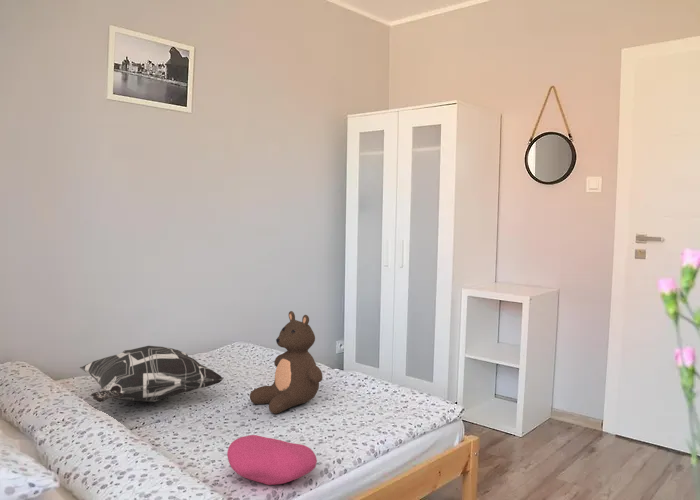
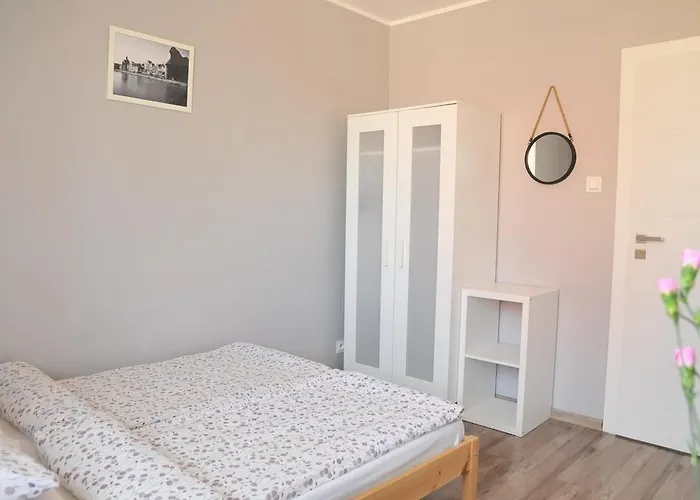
- teddy bear [249,310,323,415]
- cushion [226,434,318,486]
- decorative pillow [79,345,225,404]
